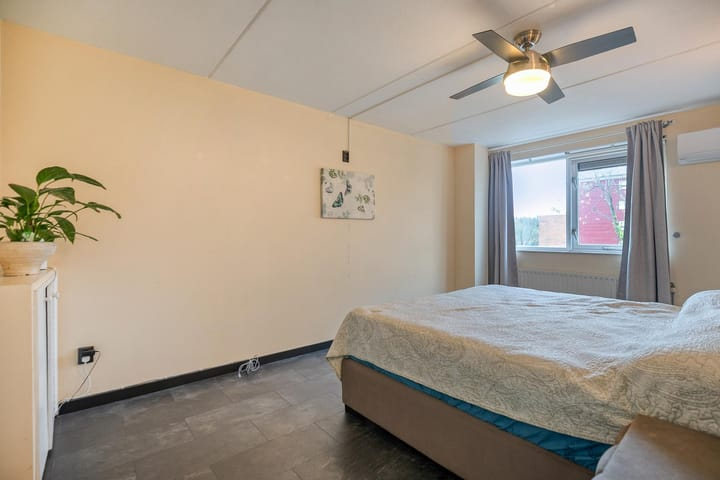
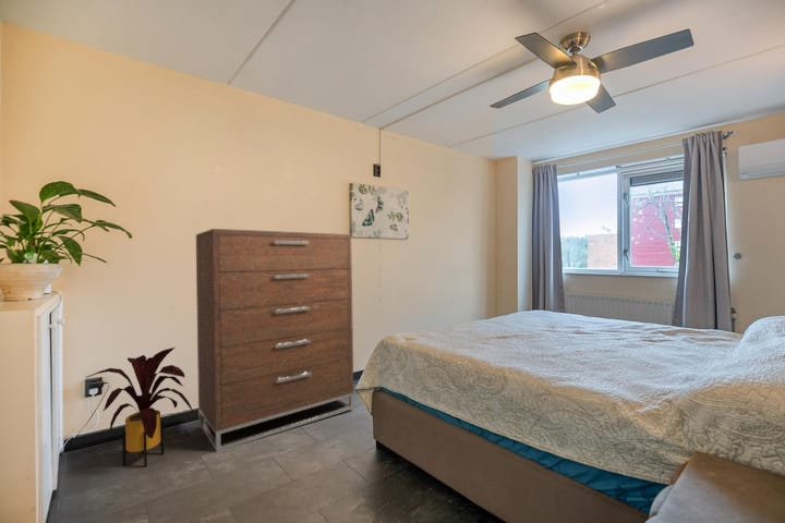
+ dresser [195,228,354,453]
+ house plant [84,346,194,467]
